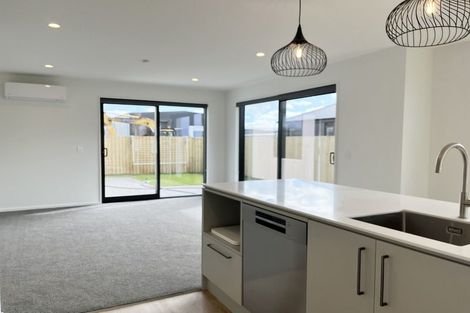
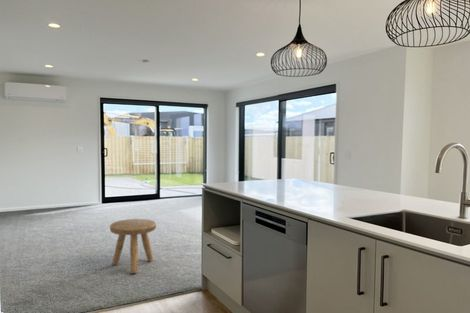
+ stool [109,218,157,274]
